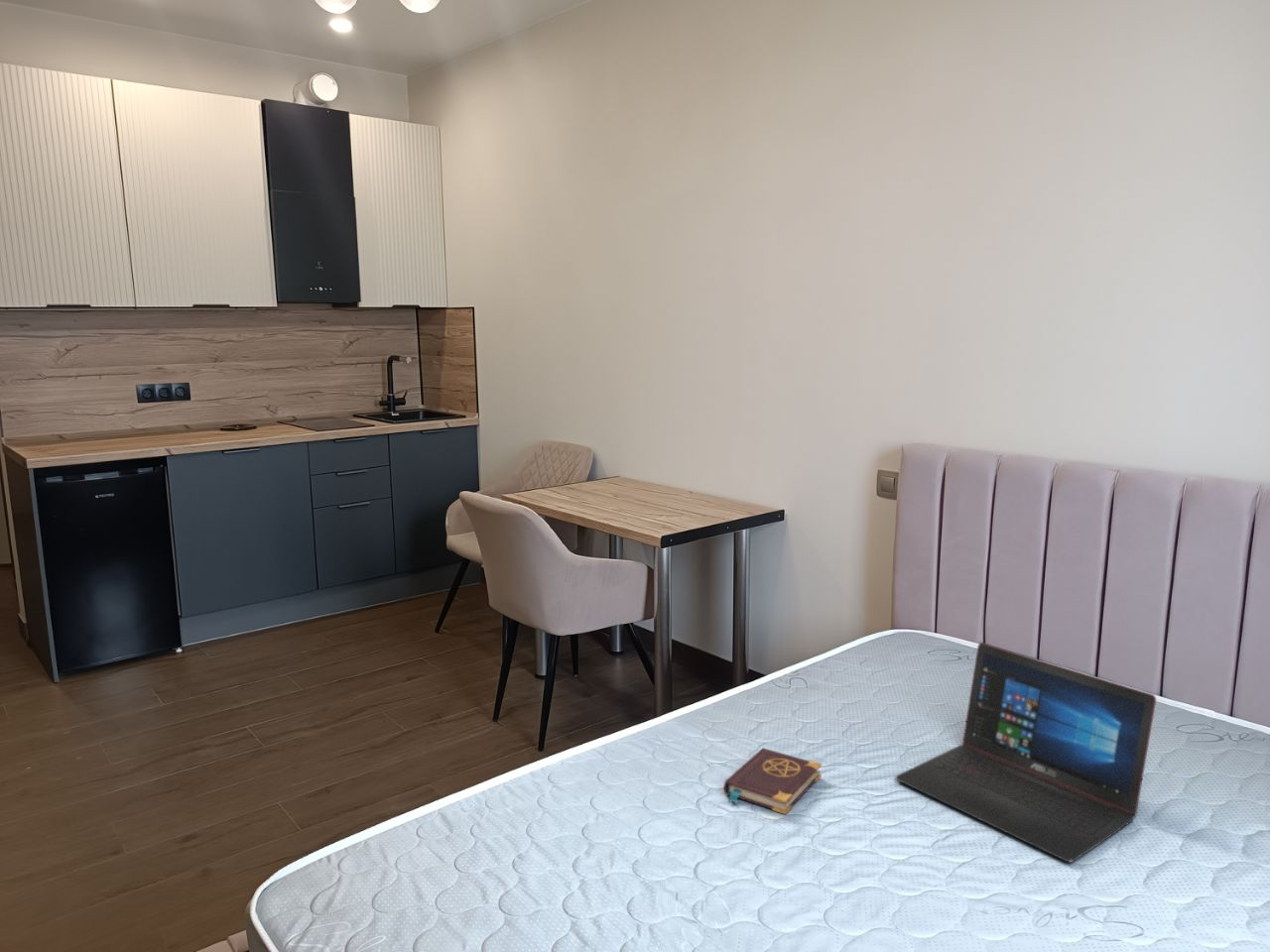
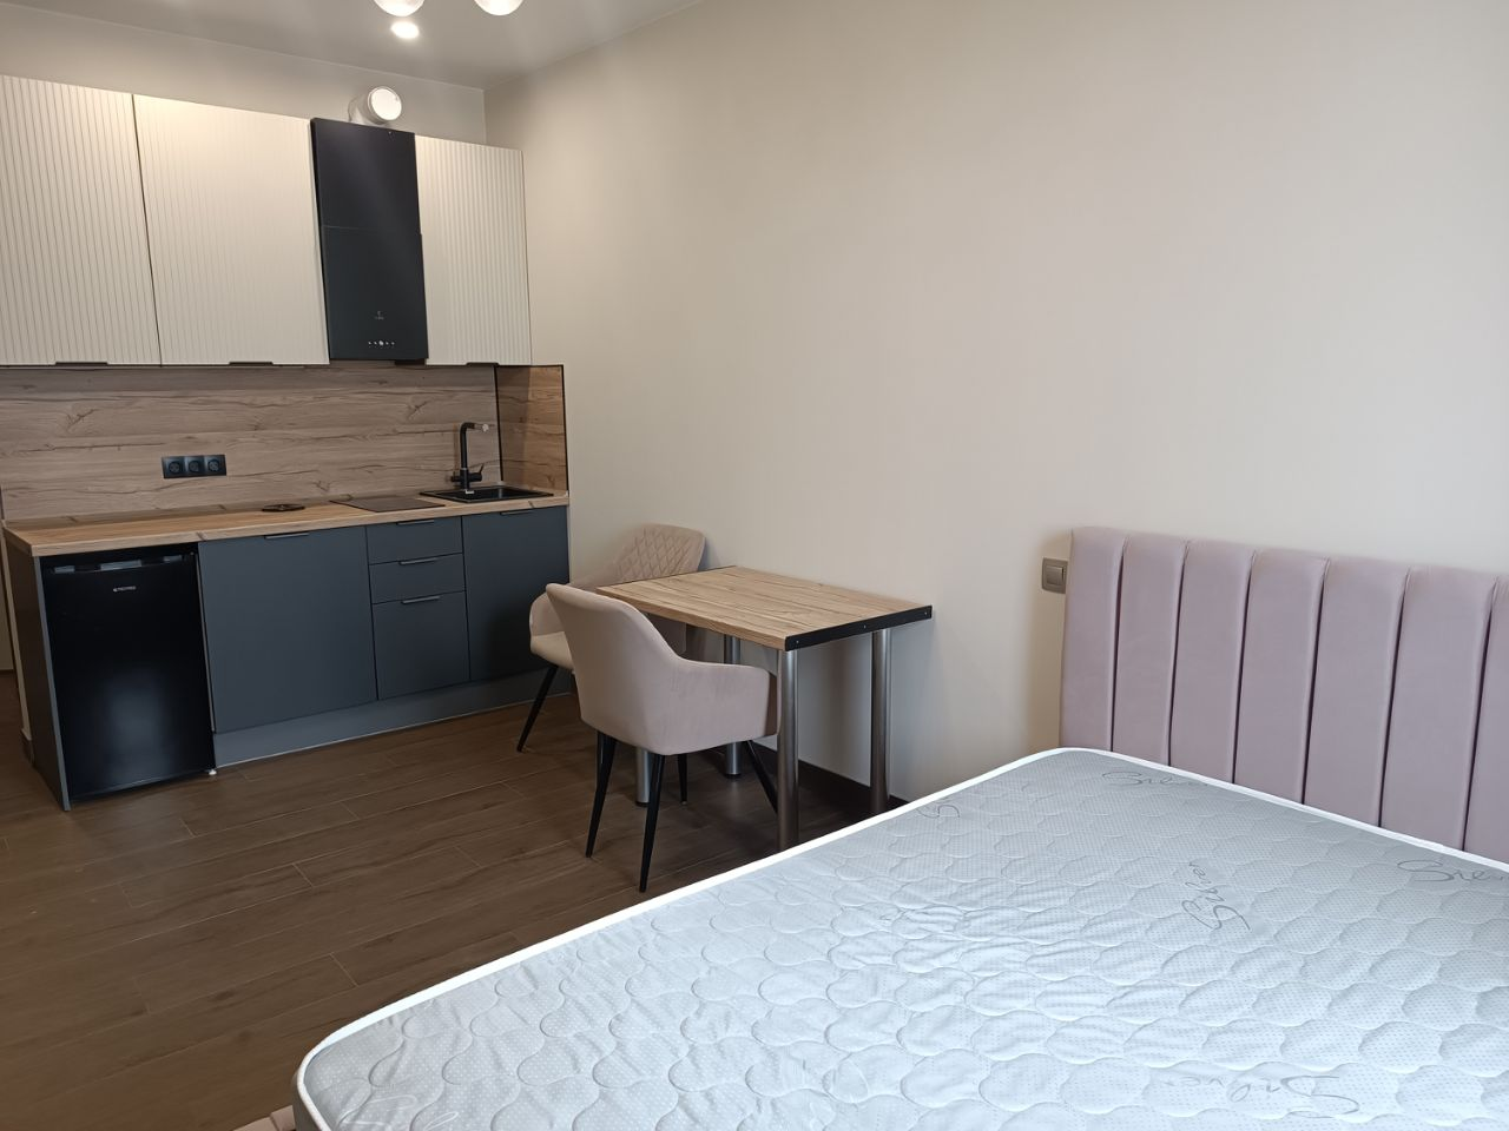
- book [723,747,823,815]
- laptop [895,642,1157,864]
